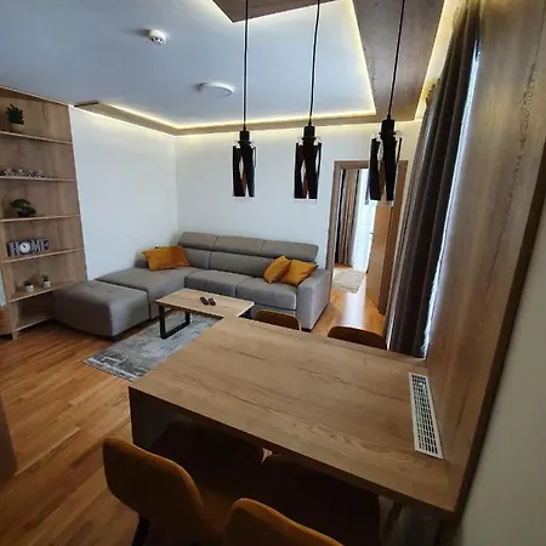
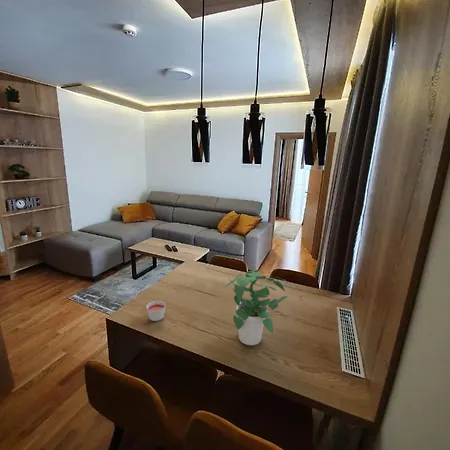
+ potted plant [223,268,290,346]
+ candle [146,300,167,322]
